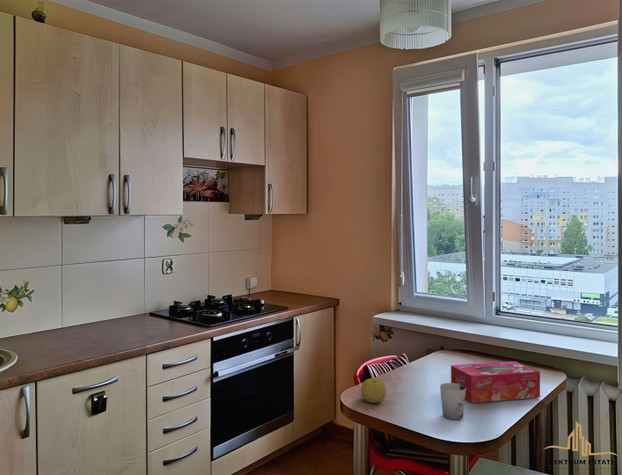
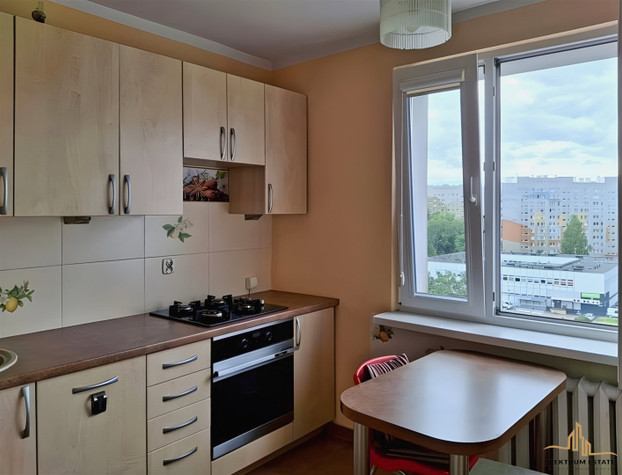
- tissue box [450,360,541,404]
- fruit [360,377,387,404]
- cup [439,382,466,421]
